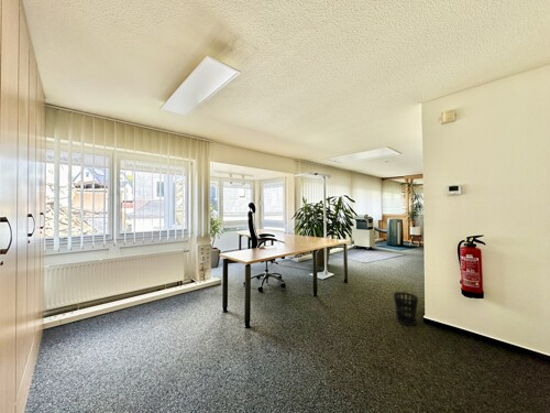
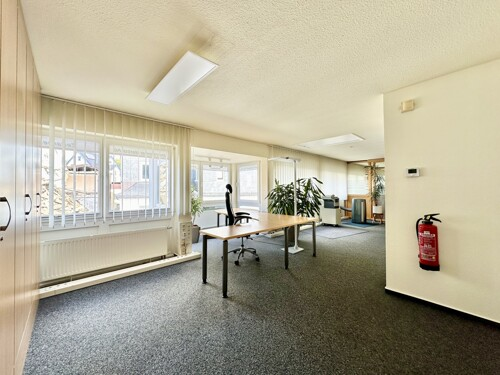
- wastebasket [393,291,419,327]
